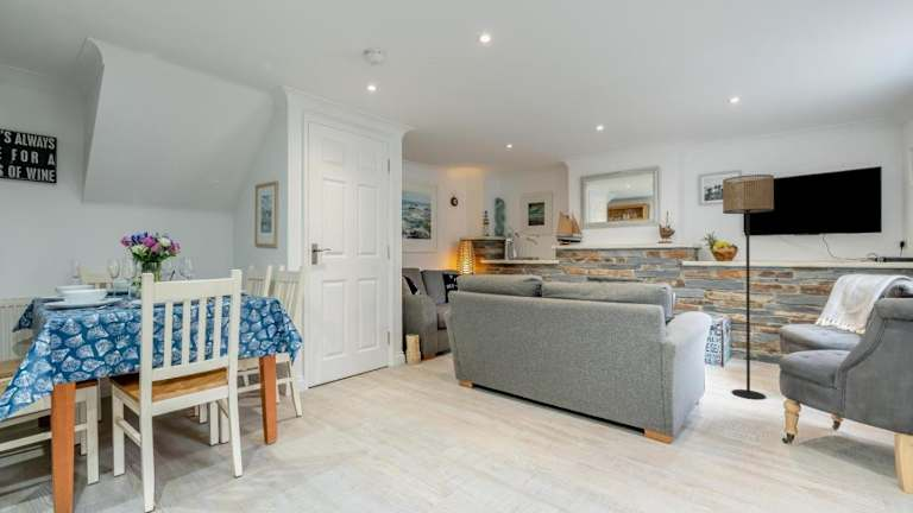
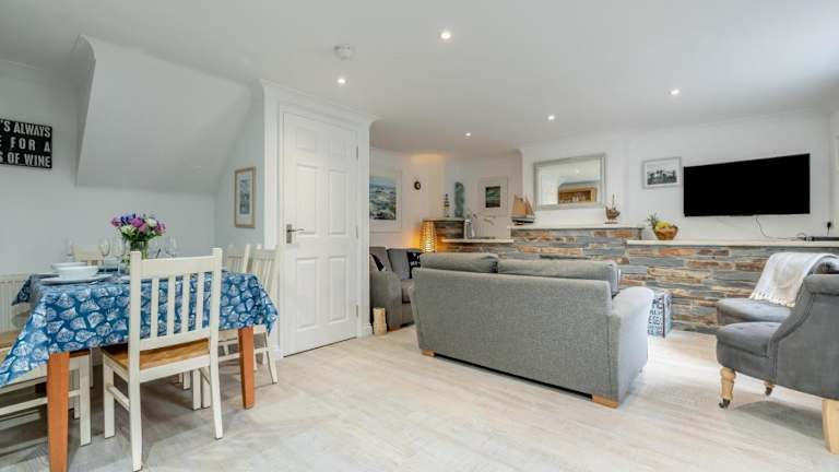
- floor lamp [722,173,775,400]
